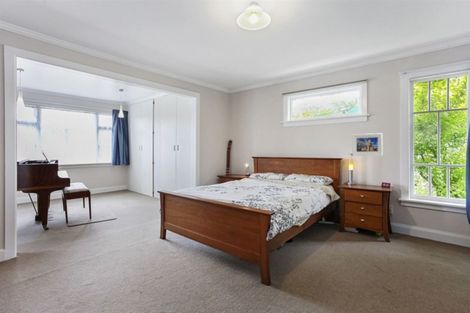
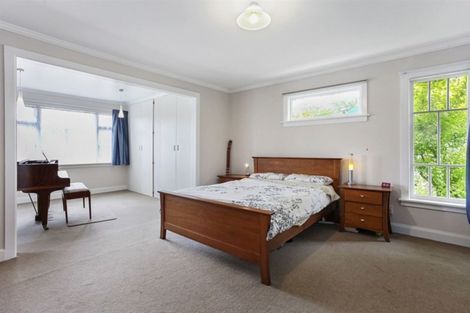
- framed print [352,132,384,156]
